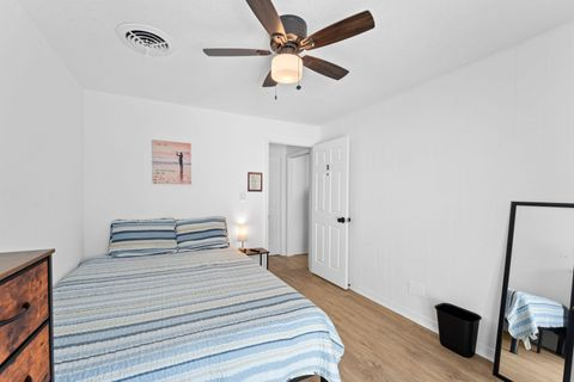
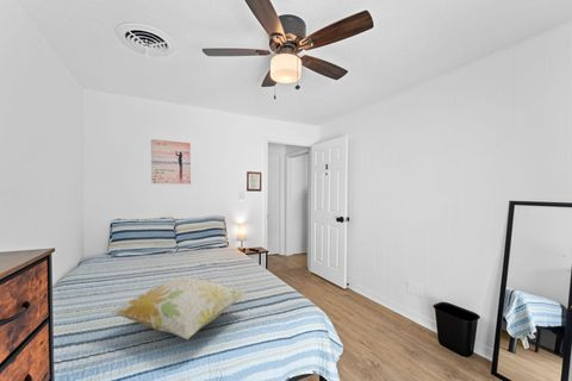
+ decorative pillow [110,276,249,341]
